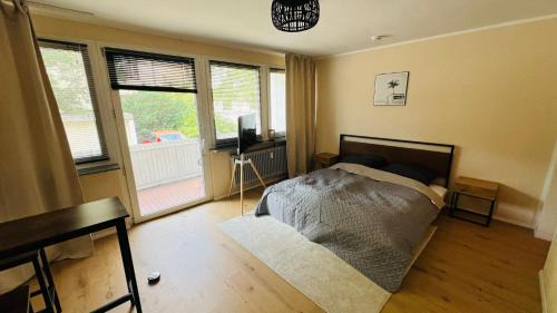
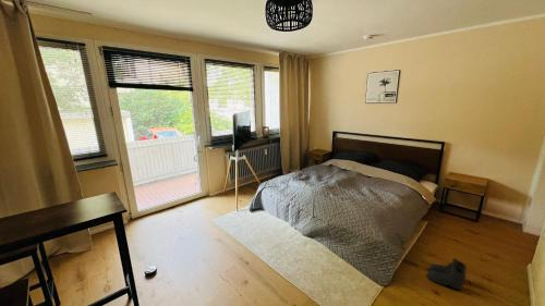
+ boots [425,257,468,291]
